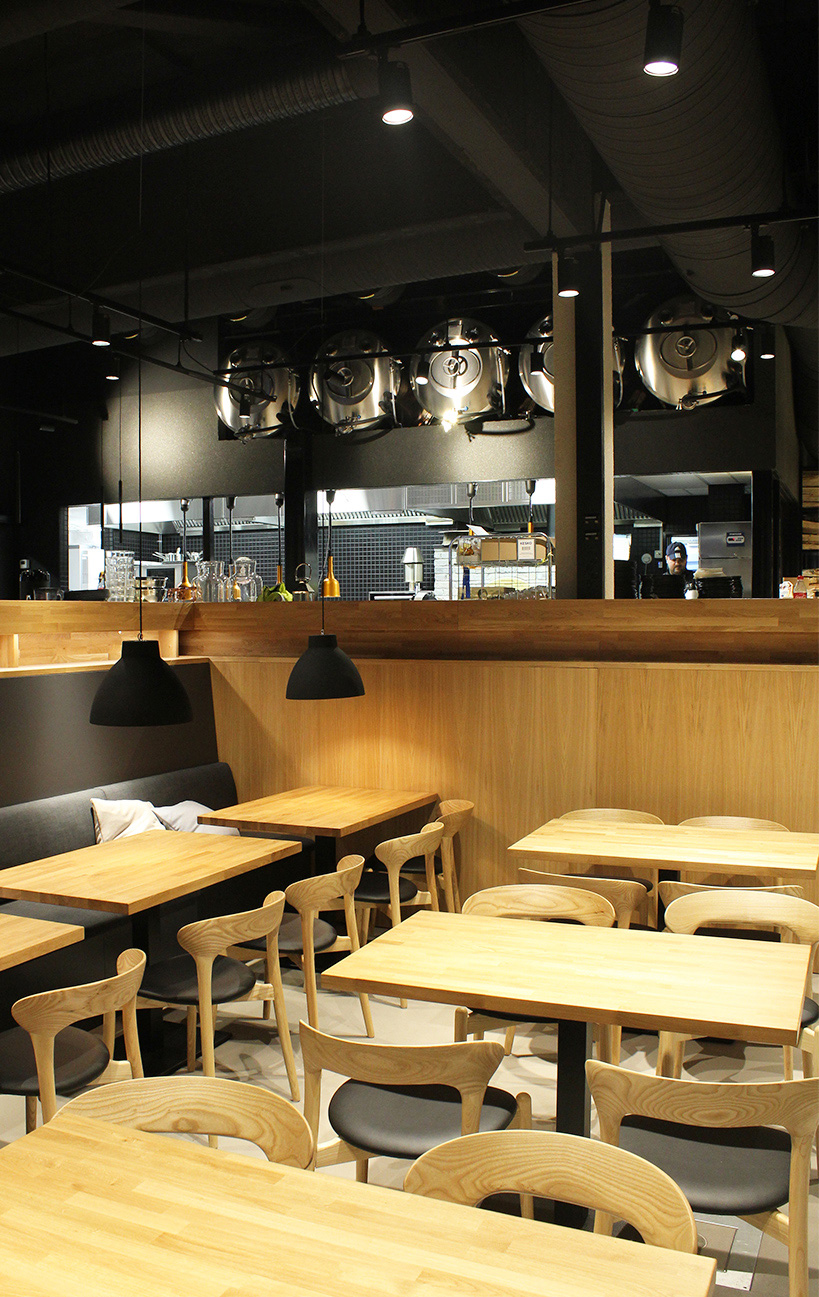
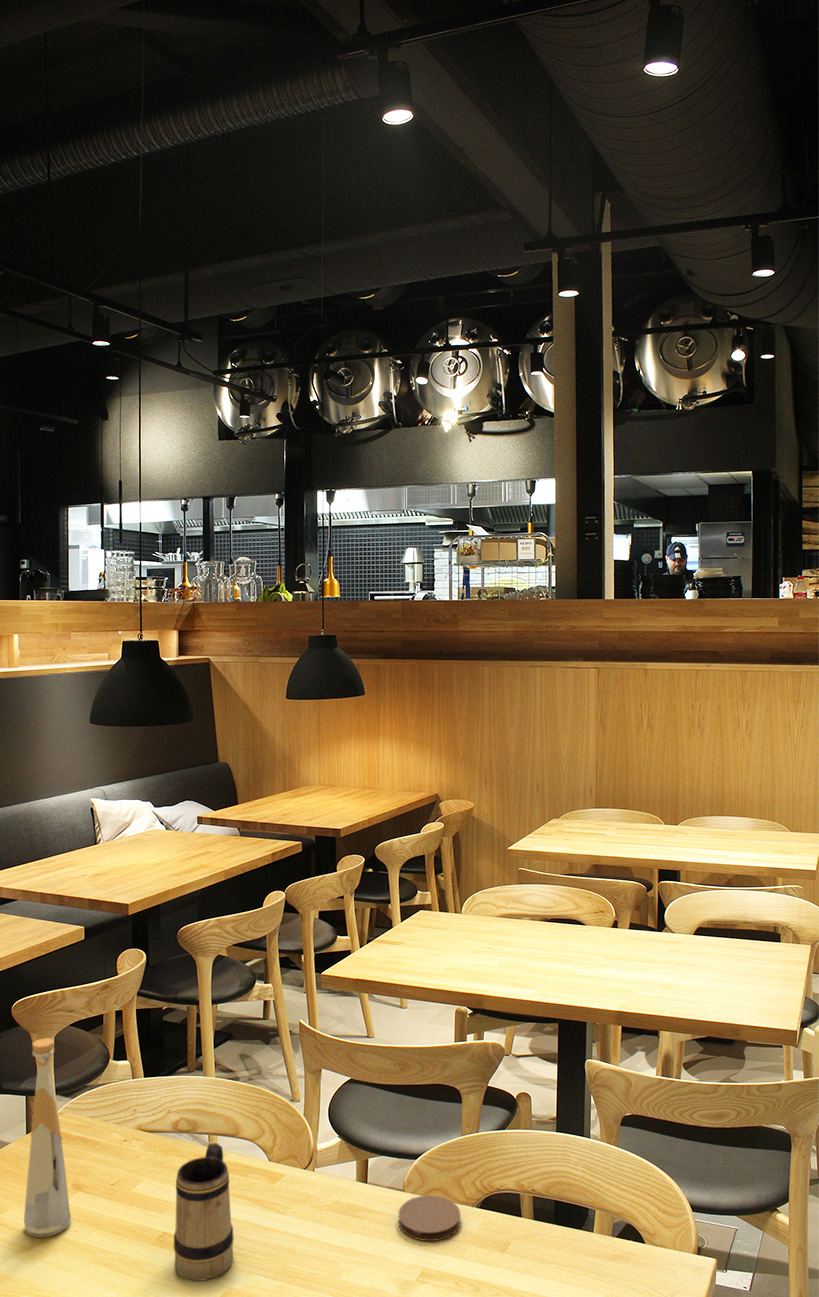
+ coaster [398,1194,461,1242]
+ bottle [23,1037,72,1239]
+ beer mug [173,1142,235,1282]
